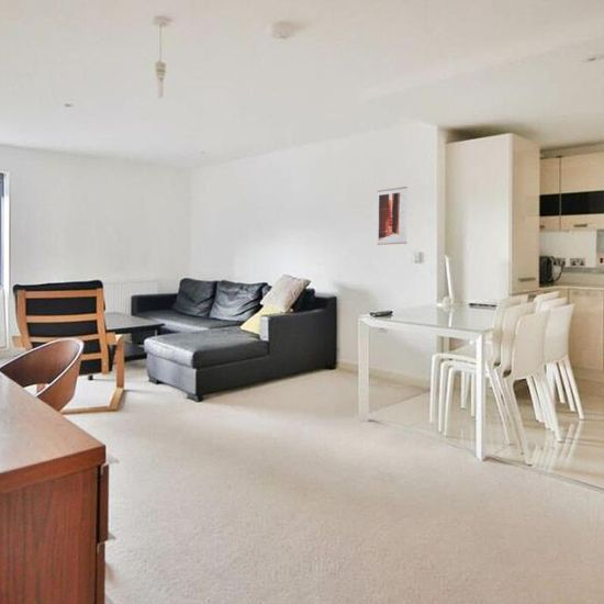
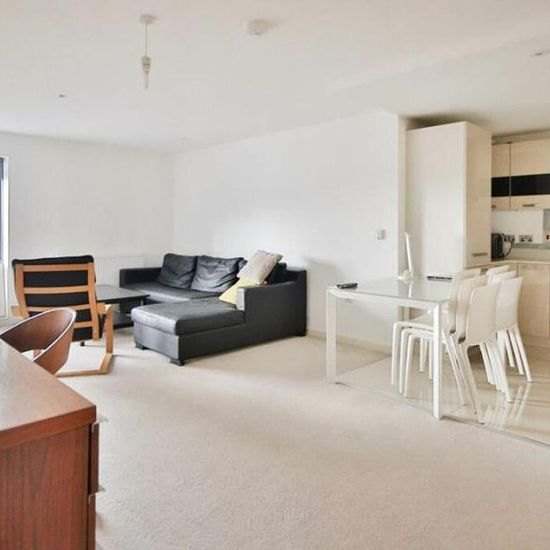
- wall art [376,186,409,246]
